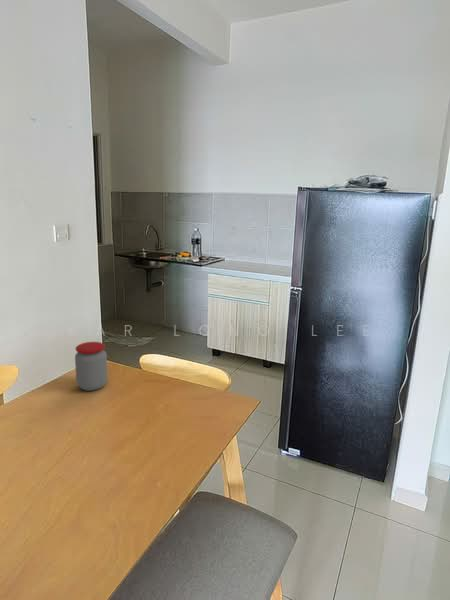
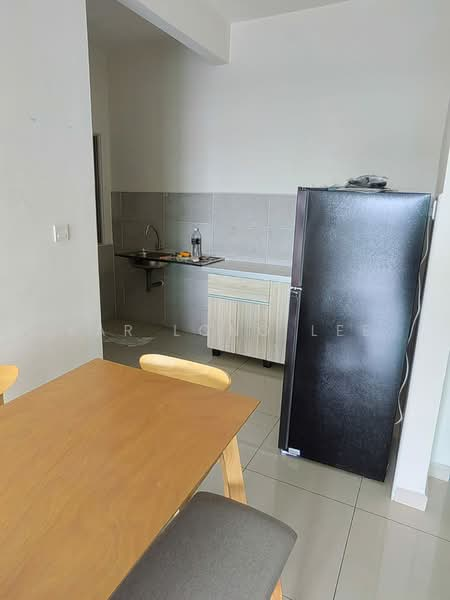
- jar [74,341,108,392]
